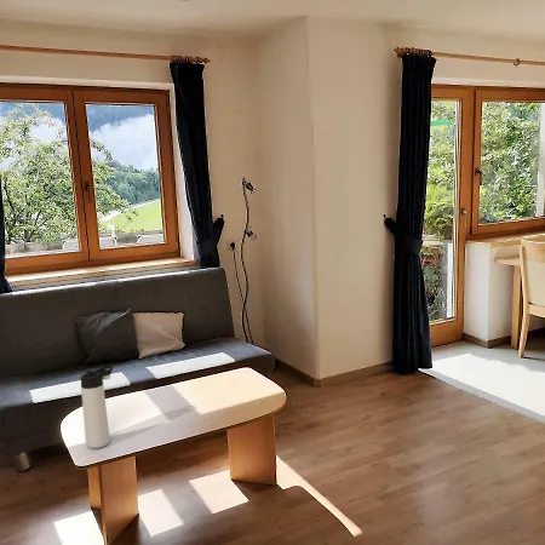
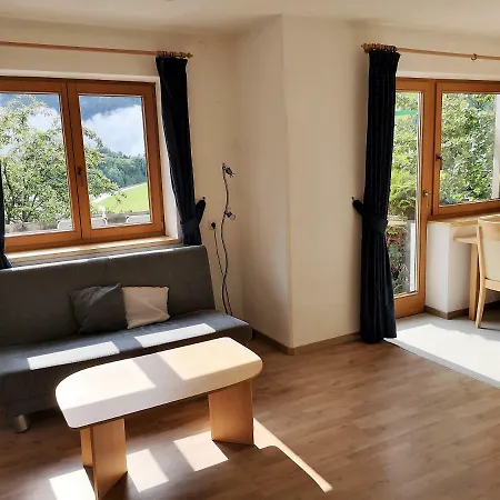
- thermos bottle [79,365,114,449]
